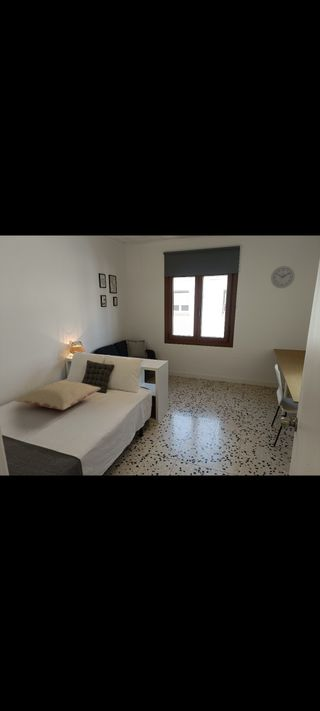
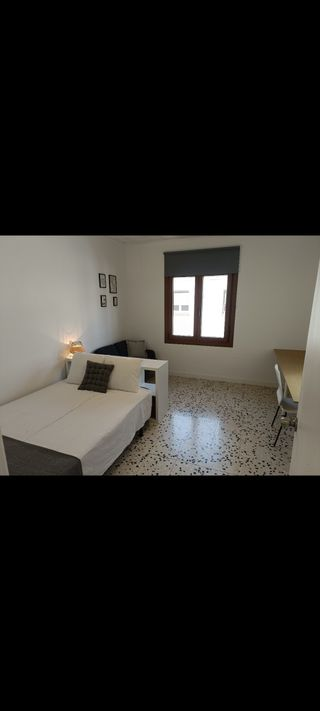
- pillow [14,380,102,411]
- wall clock [270,265,295,289]
